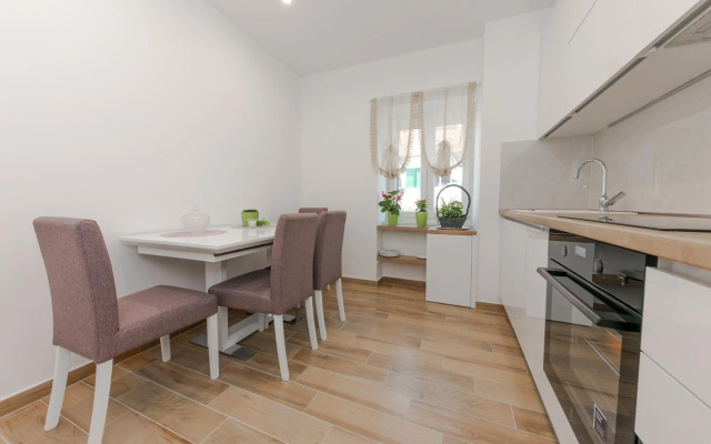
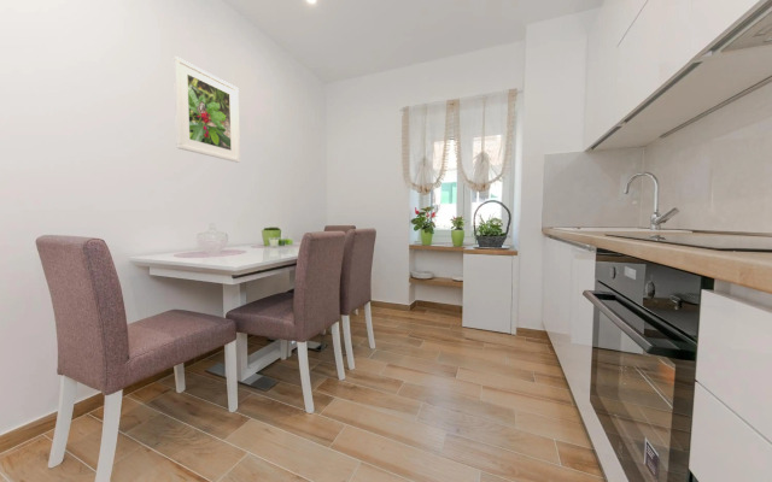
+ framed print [172,55,241,164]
